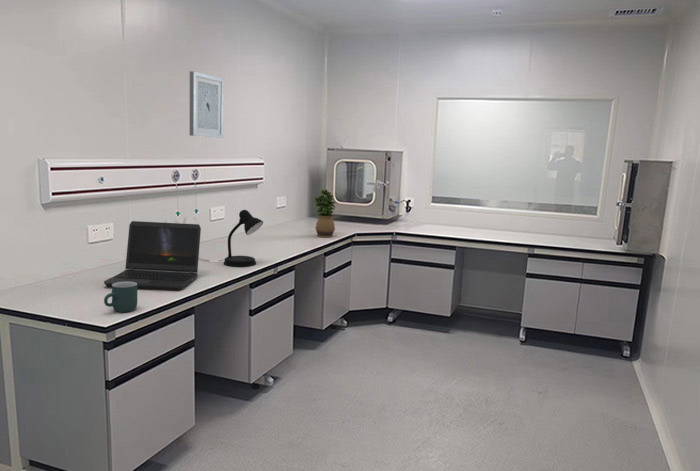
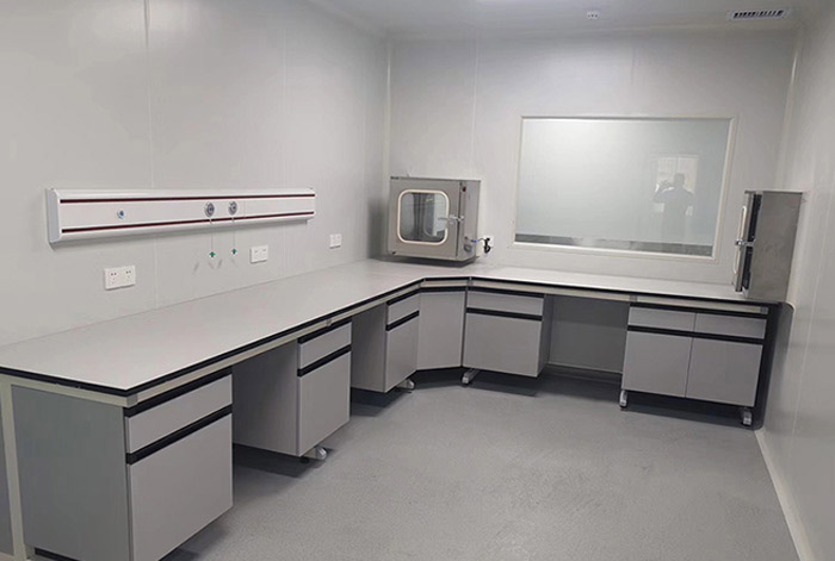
- desk lamp [198,209,264,268]
- wall art [189,70,225,139]
- laptop computer [103,220,202,291]
- mug [103,282,138,313]
- potted plant [313,188,336,238]
